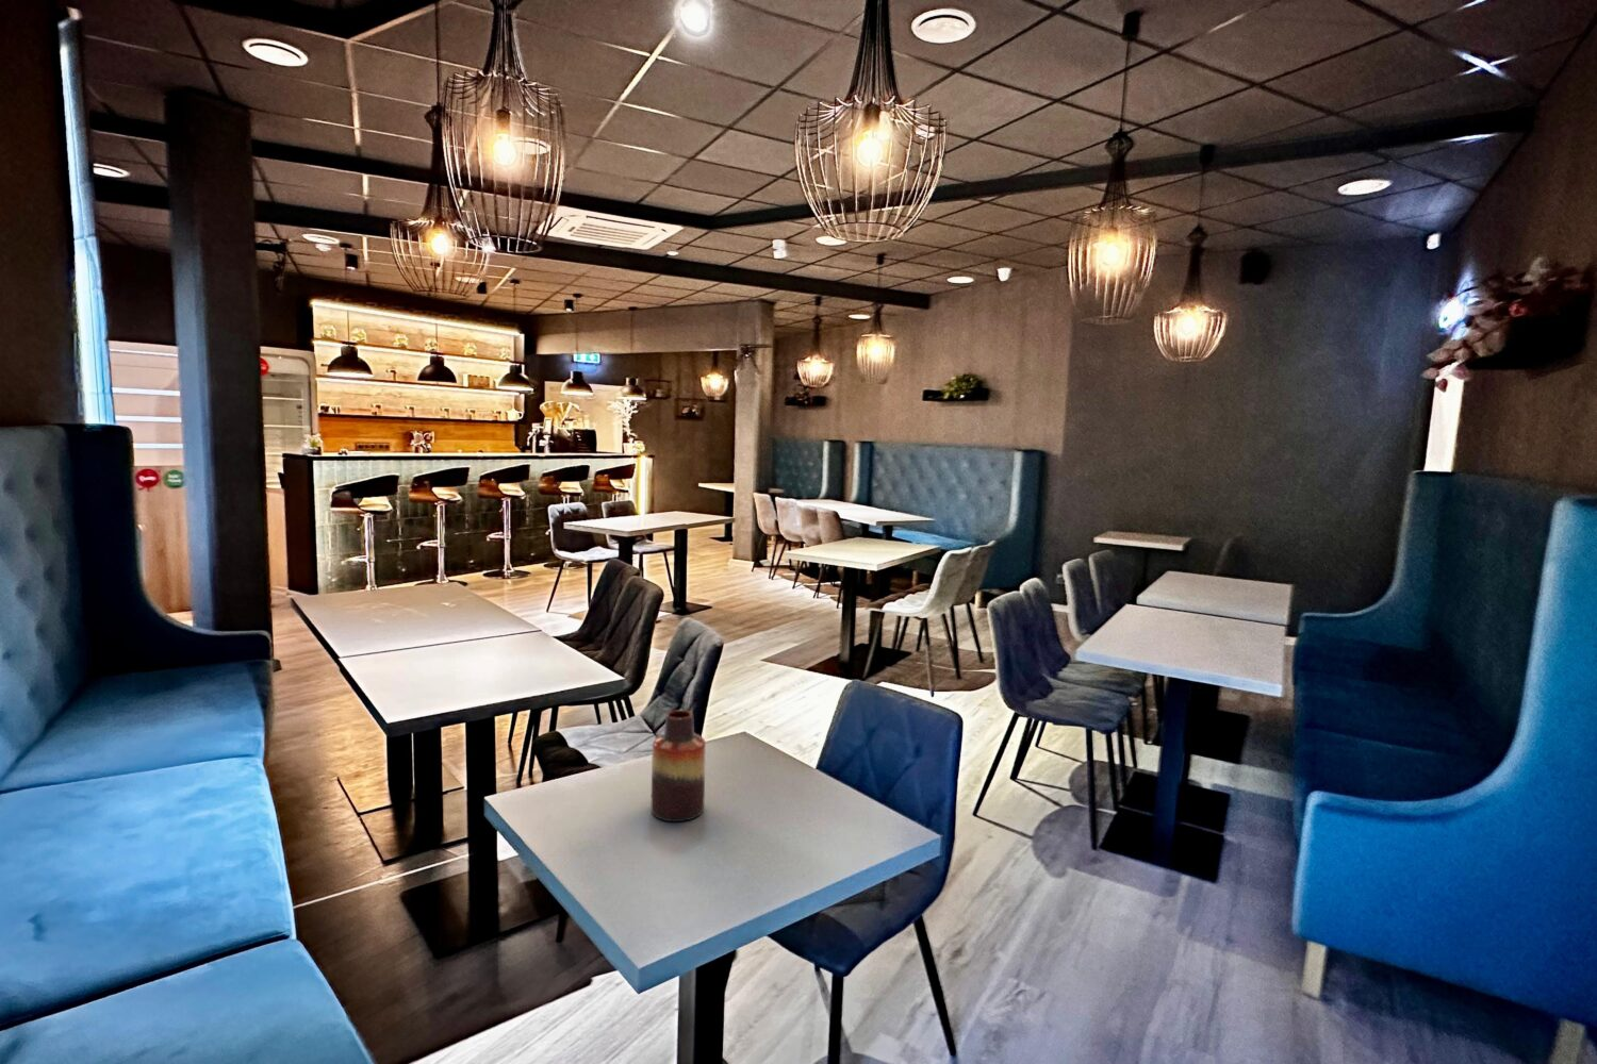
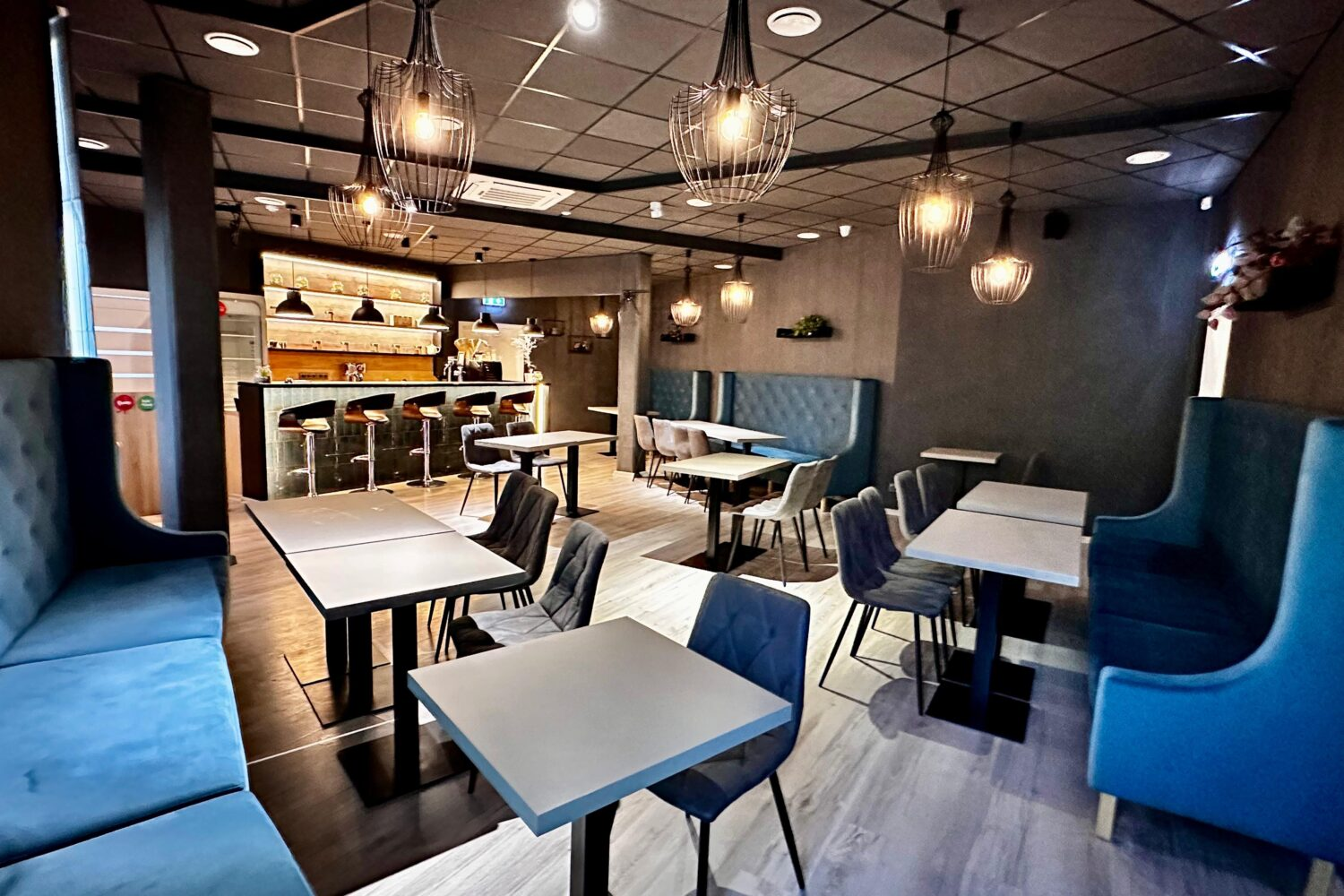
- vase [650,709,707,823]
